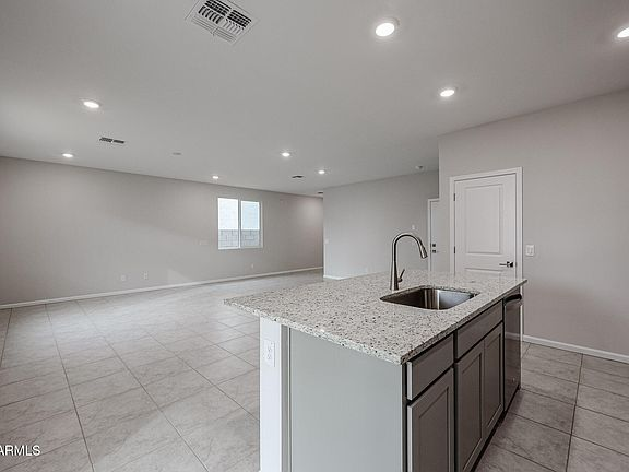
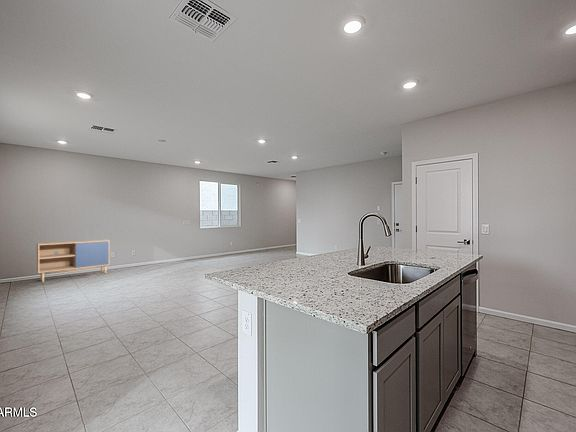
+ storage cabinet [36,238,111,283]
